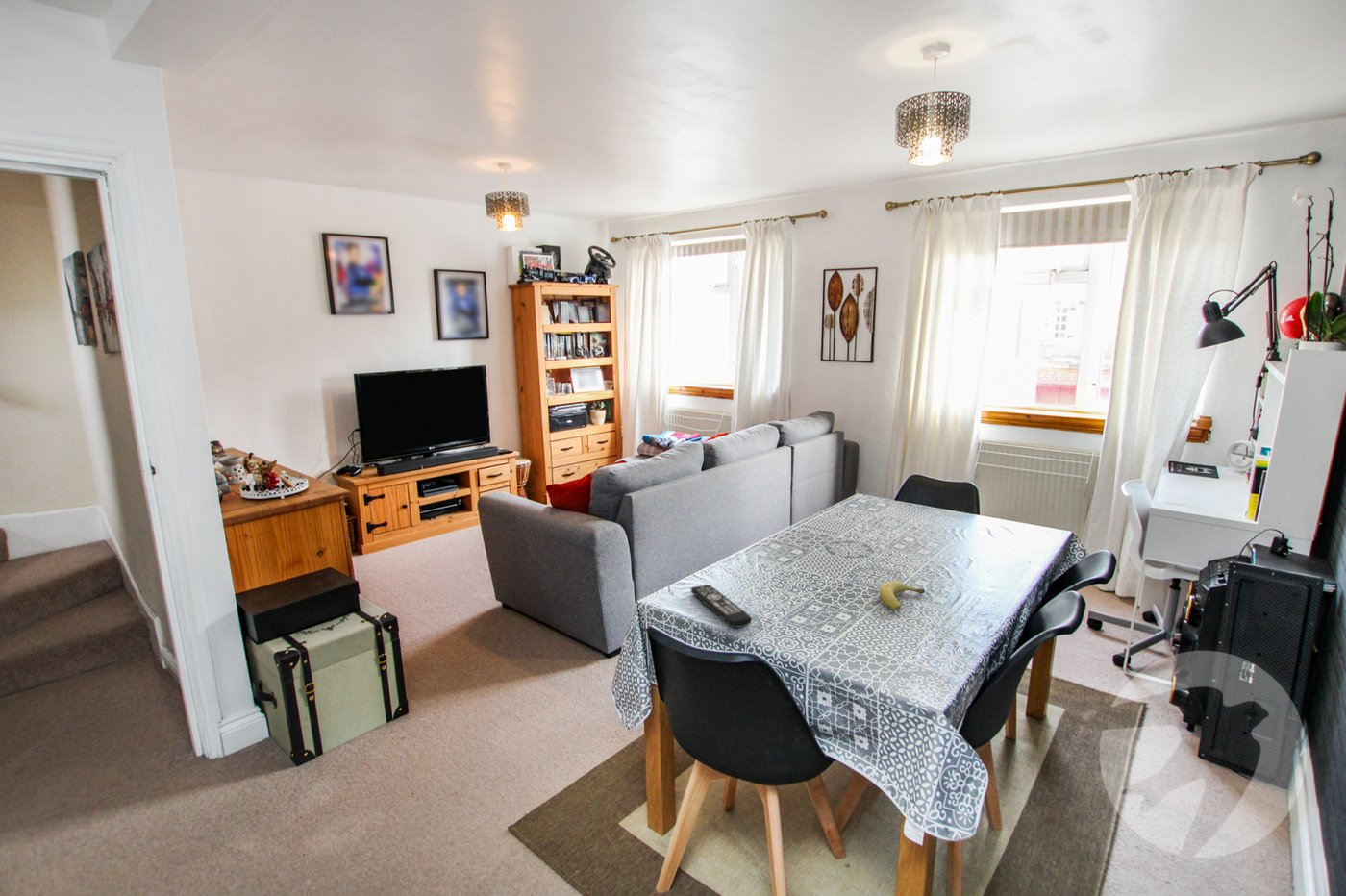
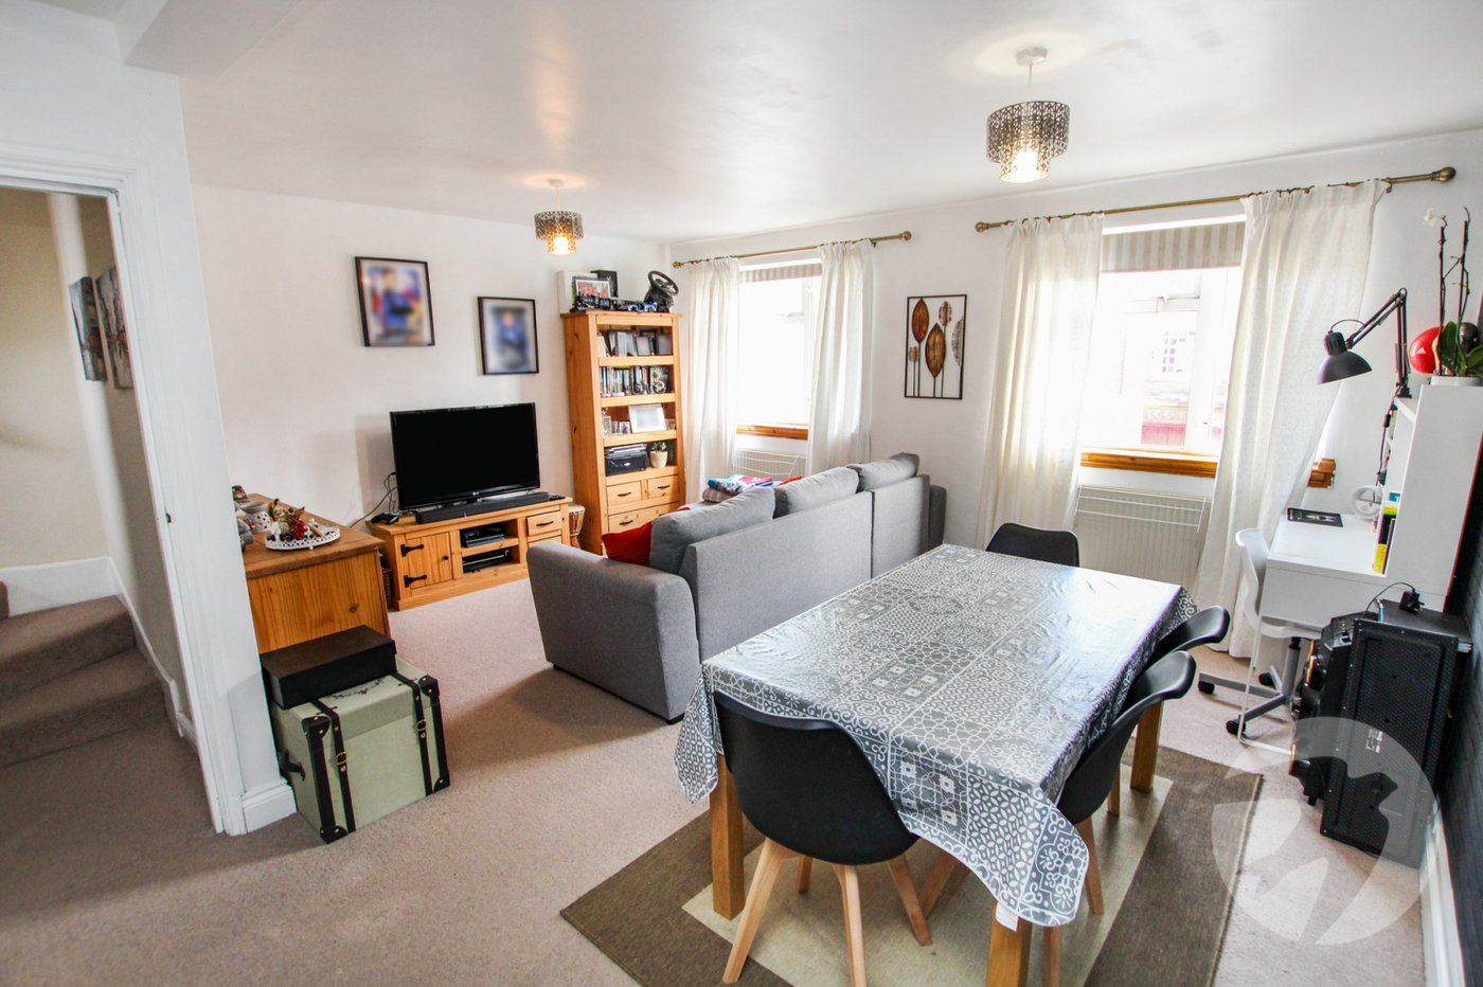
- fruit [879,580,926,610]
- remote control [690,584,753,629]
